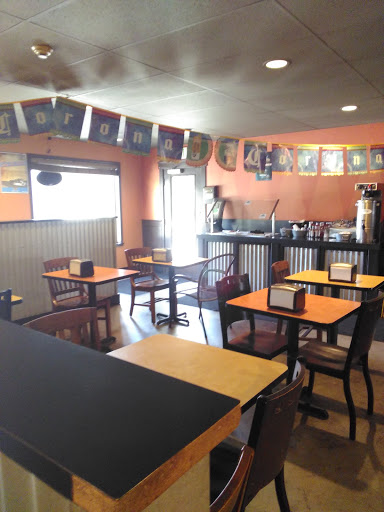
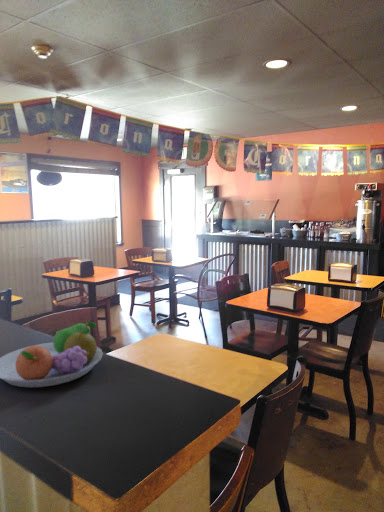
+ fruit bowl [0,321,104,389]
